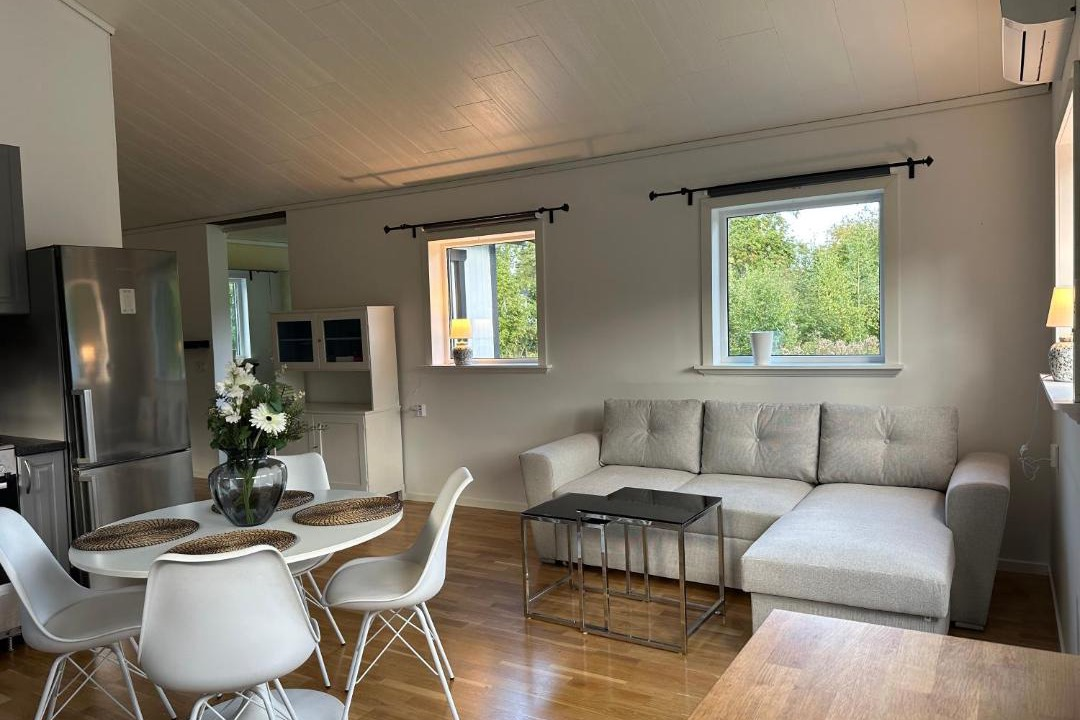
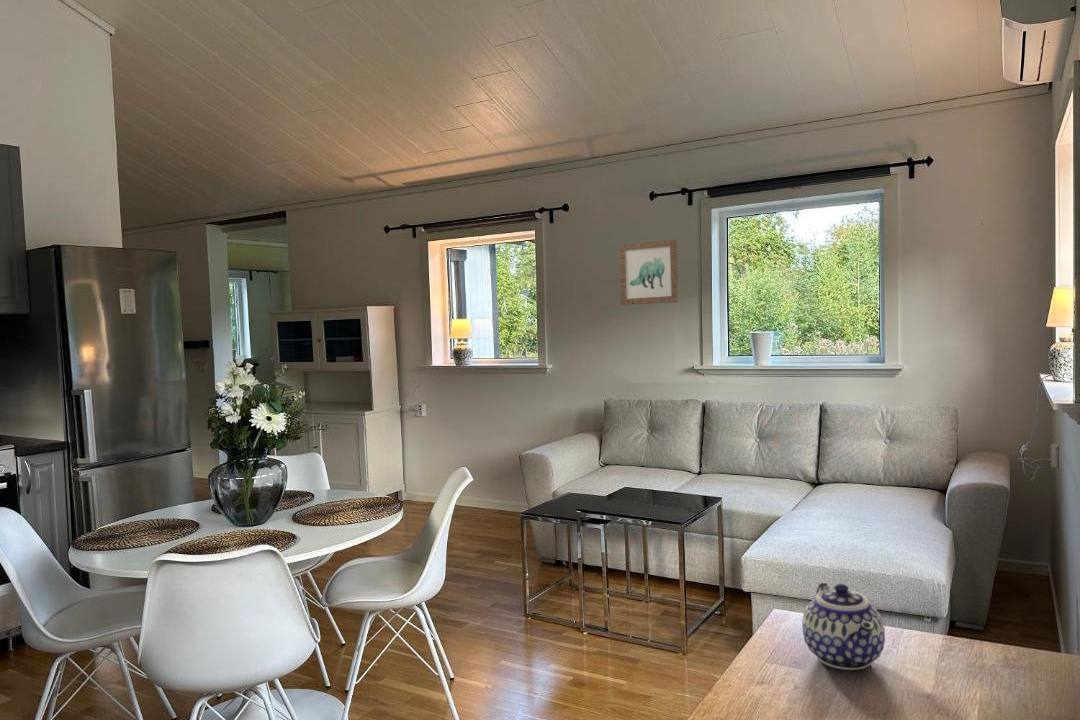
+ wall art [618,238,679,306]
+ teapot [801,582,886,671]
